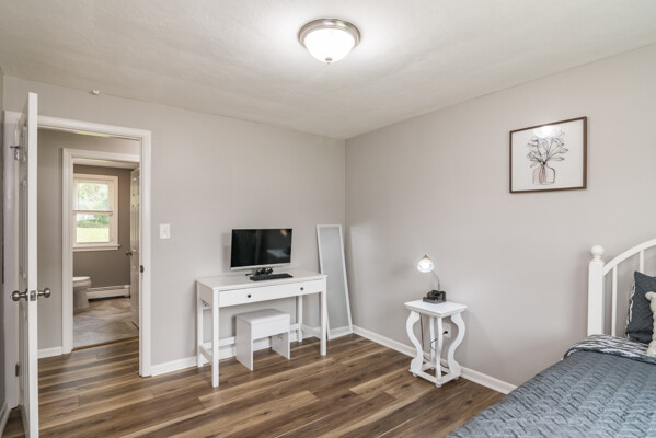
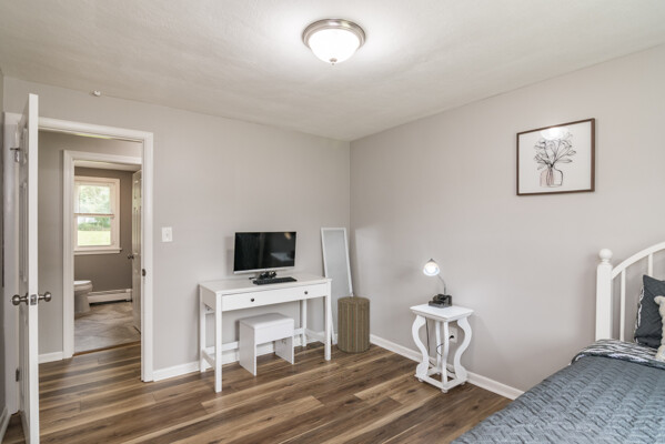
+ laundry hamper [336,291,371,354]
